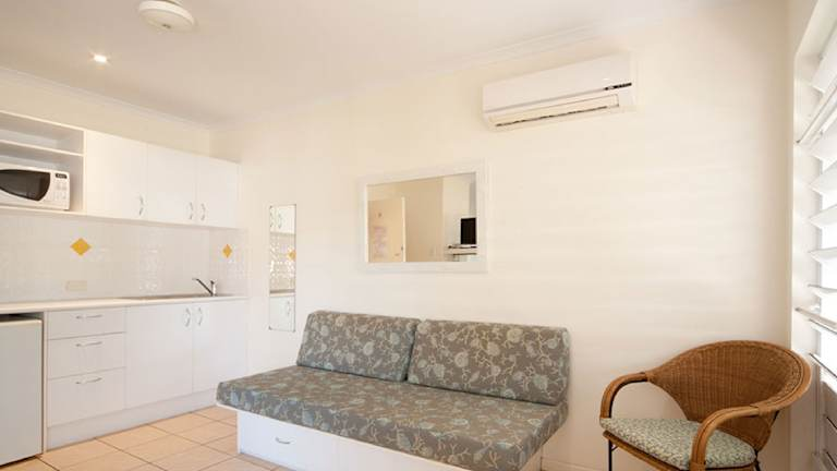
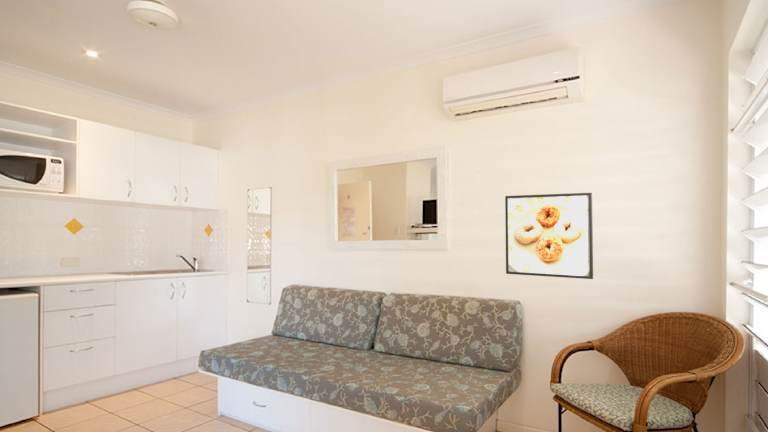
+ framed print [504,192,594,280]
